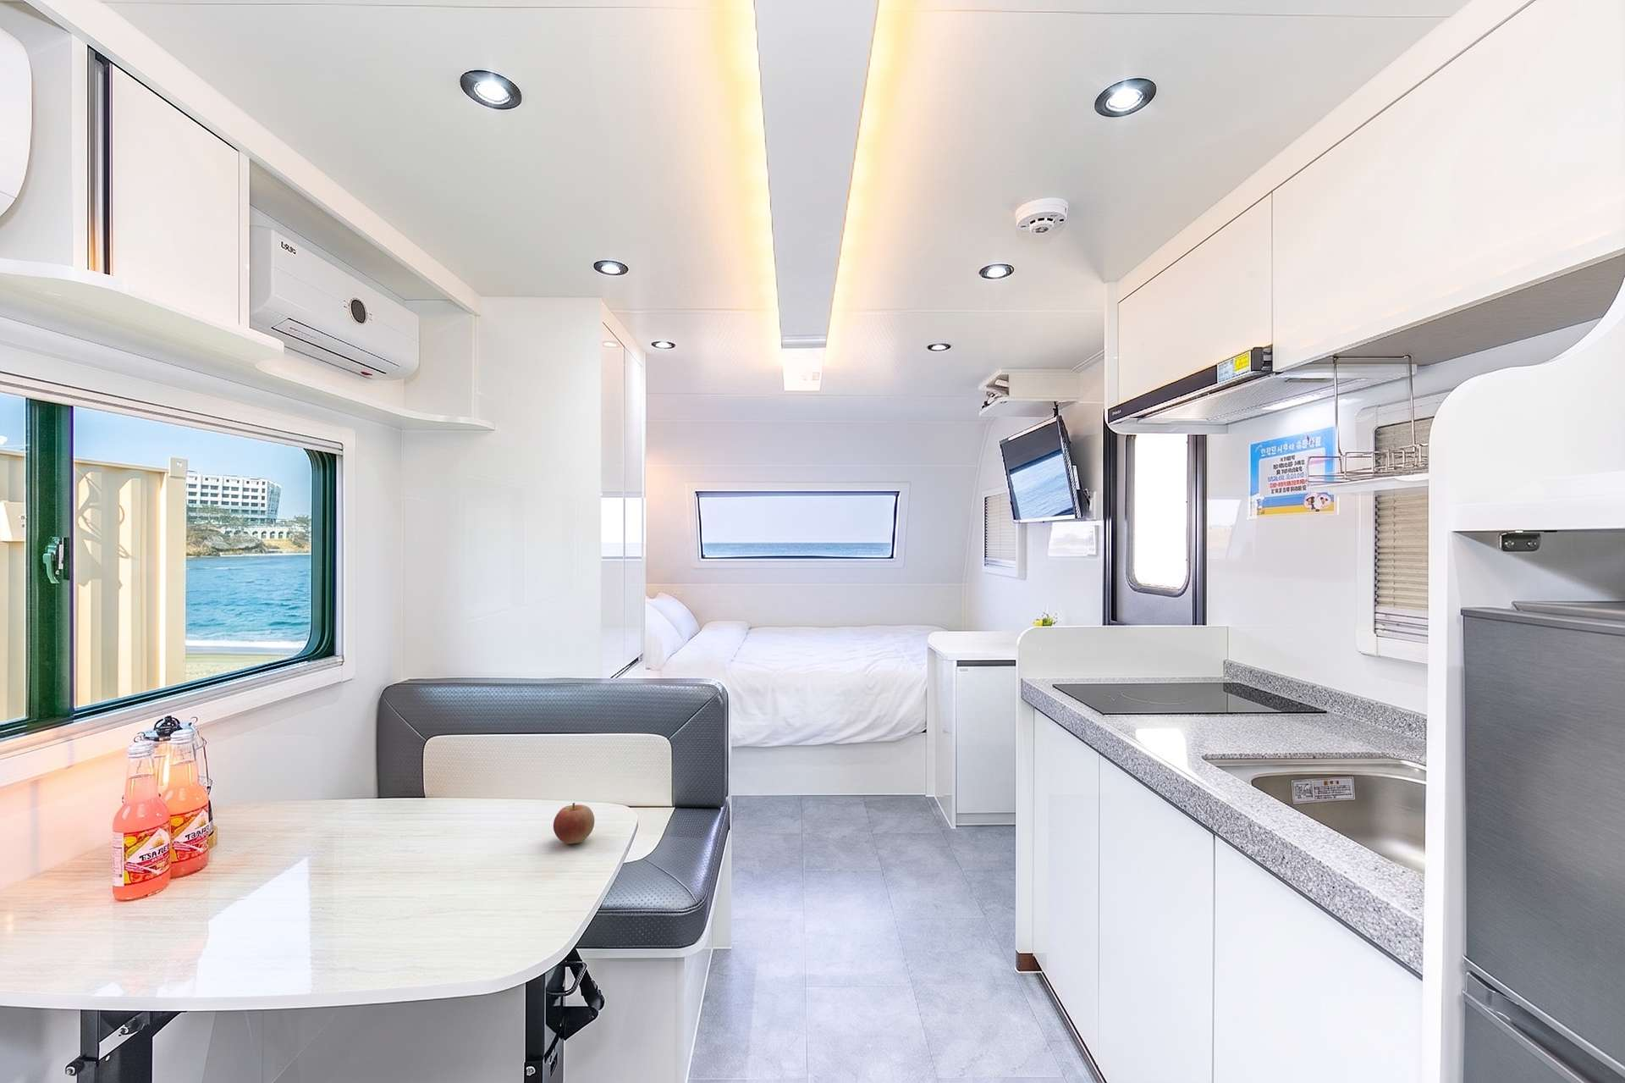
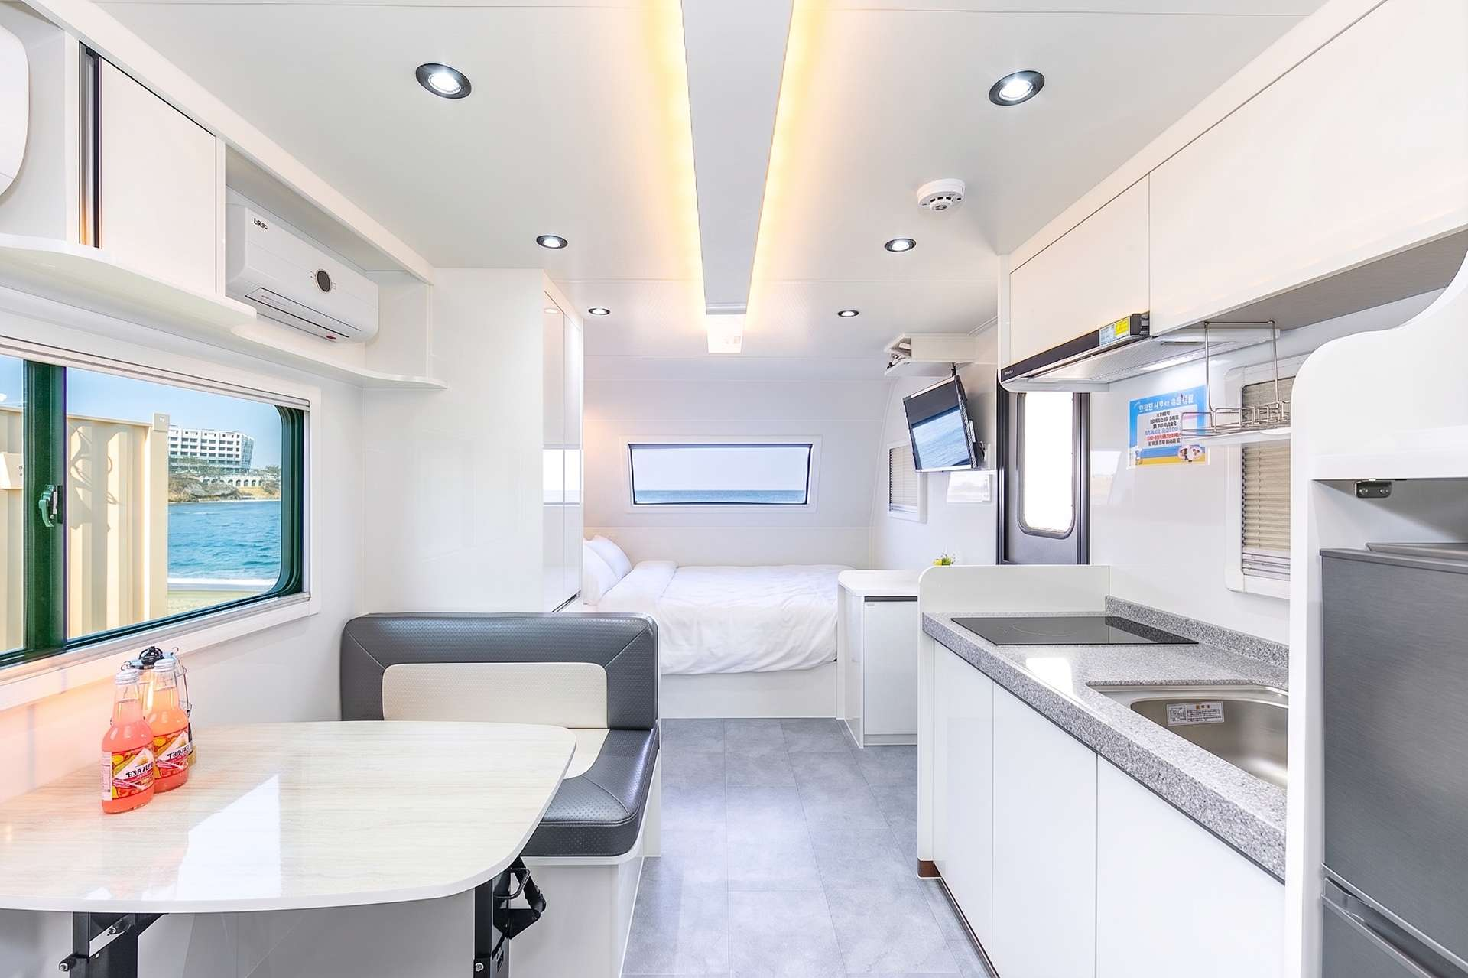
- apple [552,801,594,845]
